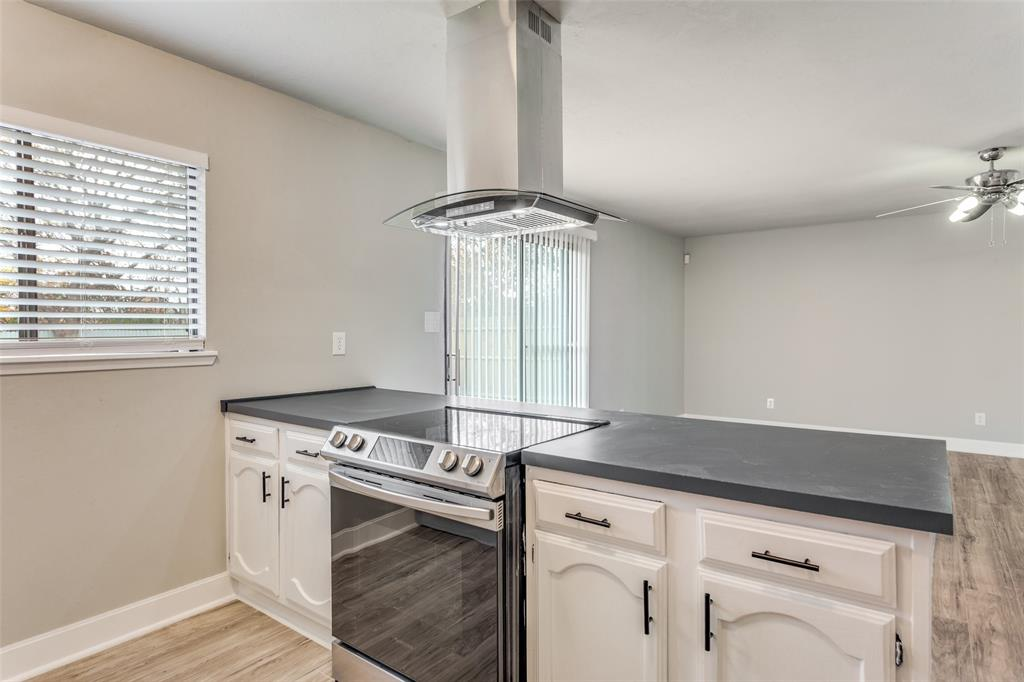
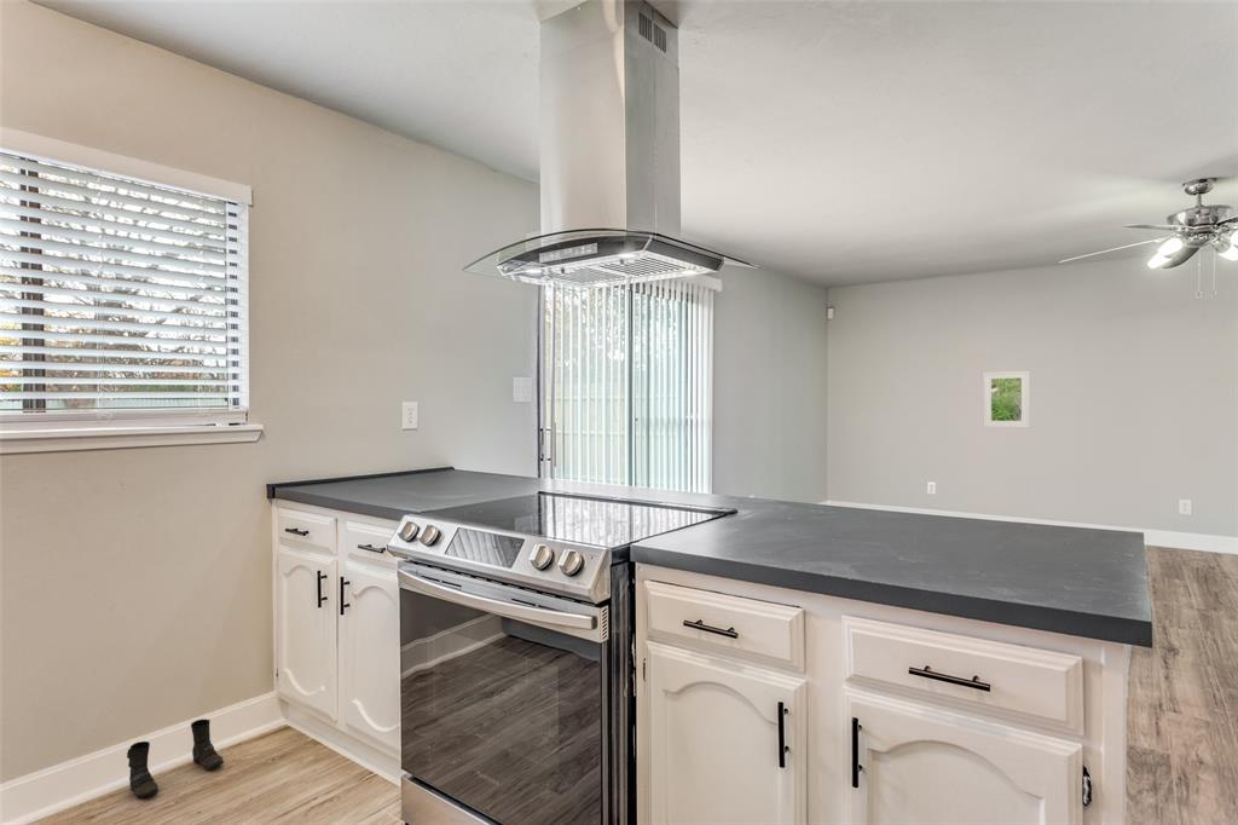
+ boots [126,717,225,800]
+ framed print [983,370,1031,429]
